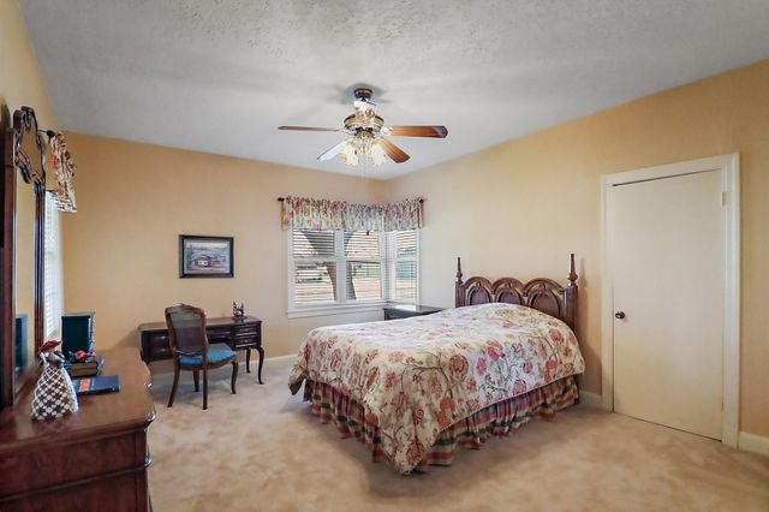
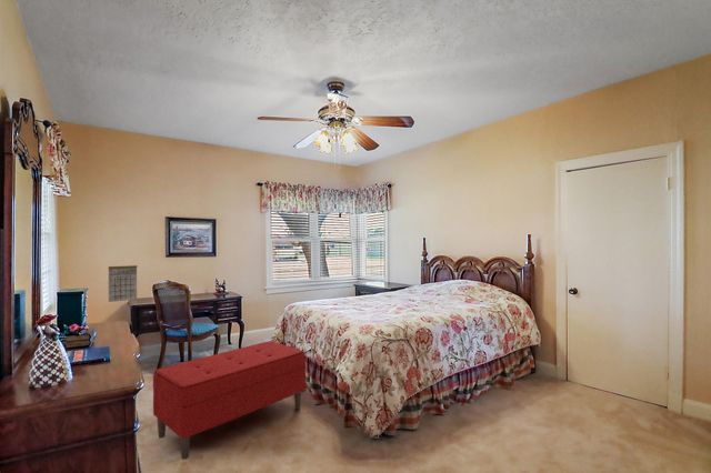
+ bench [152,340,307,461]
+ calendar [108,260,138,303]
